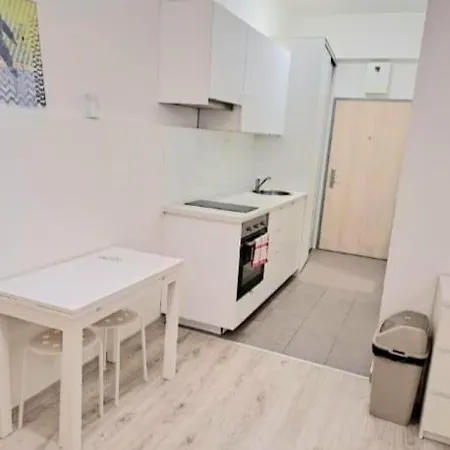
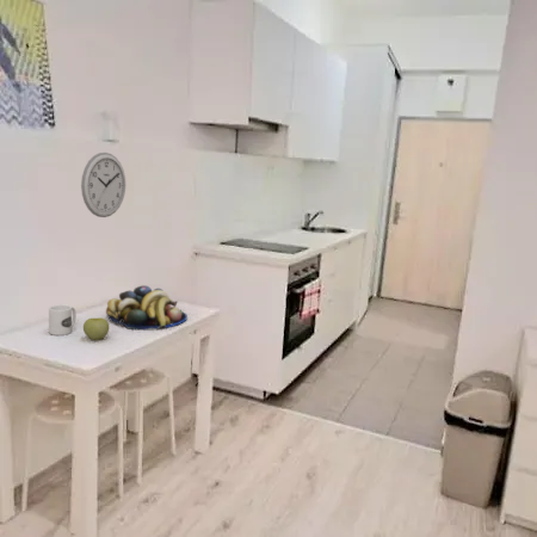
+ mug [48,303,78,337]
+ wall clock [80,152,126,218]
+ fruit bowl [105,284,189,331]
+ apple [82,316,110,341]
